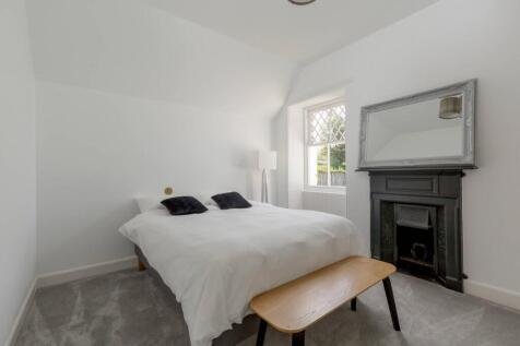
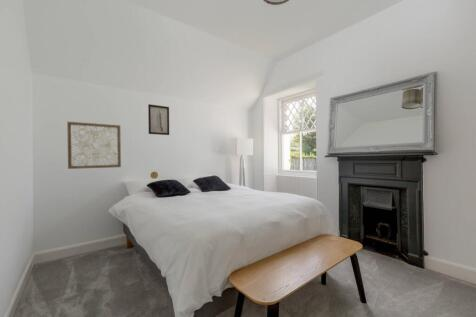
+ wall art [66,121,122,170]
+ wall art [147,103,170,136]
